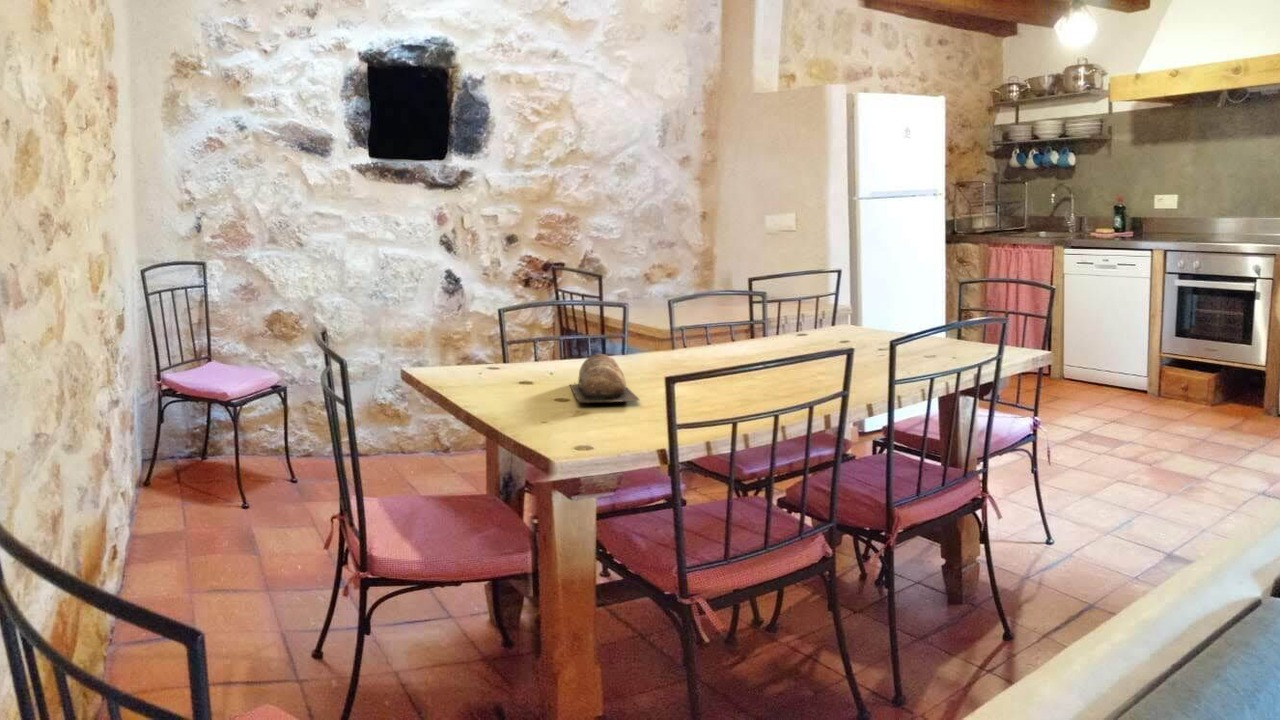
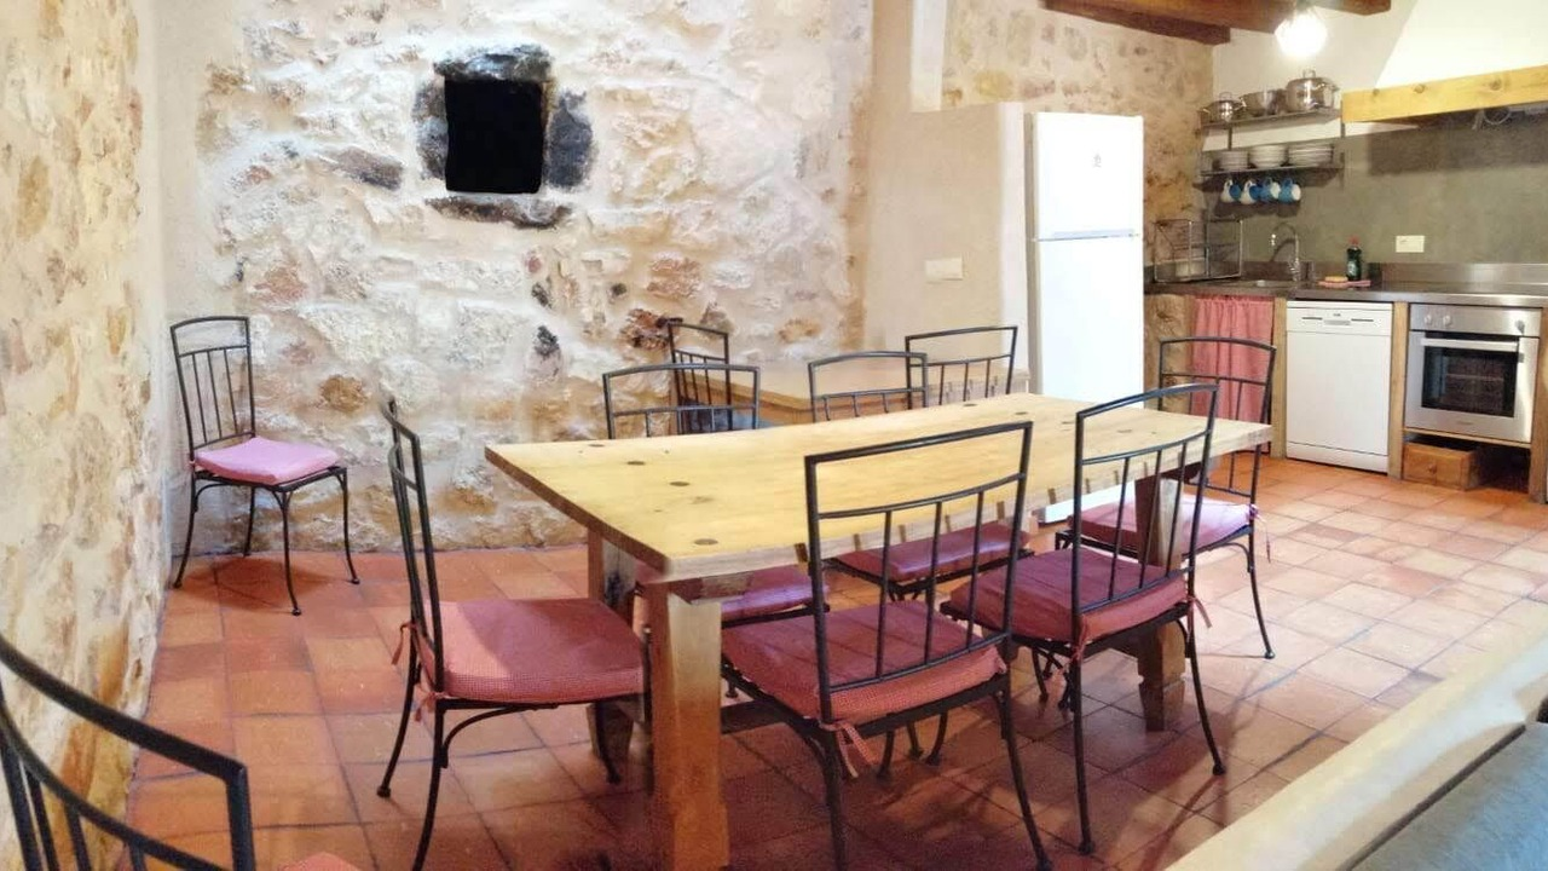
- bread loaf [568,353,641,404]
